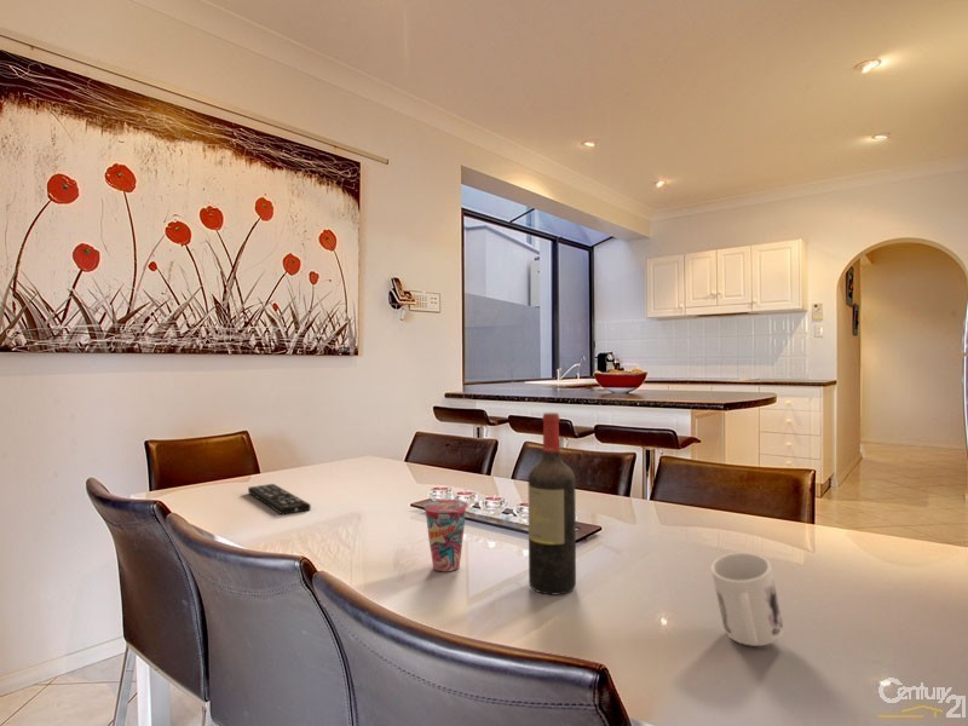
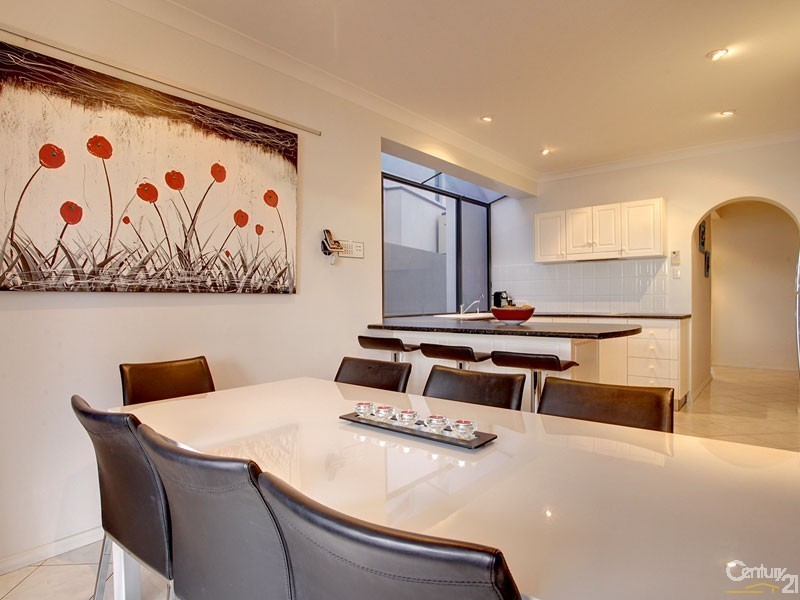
- cup [422,499,469,572]
- remote control [247,483,312,517]
- wine bottle [528,411,577,595]
- mug [710,552,785,647]
